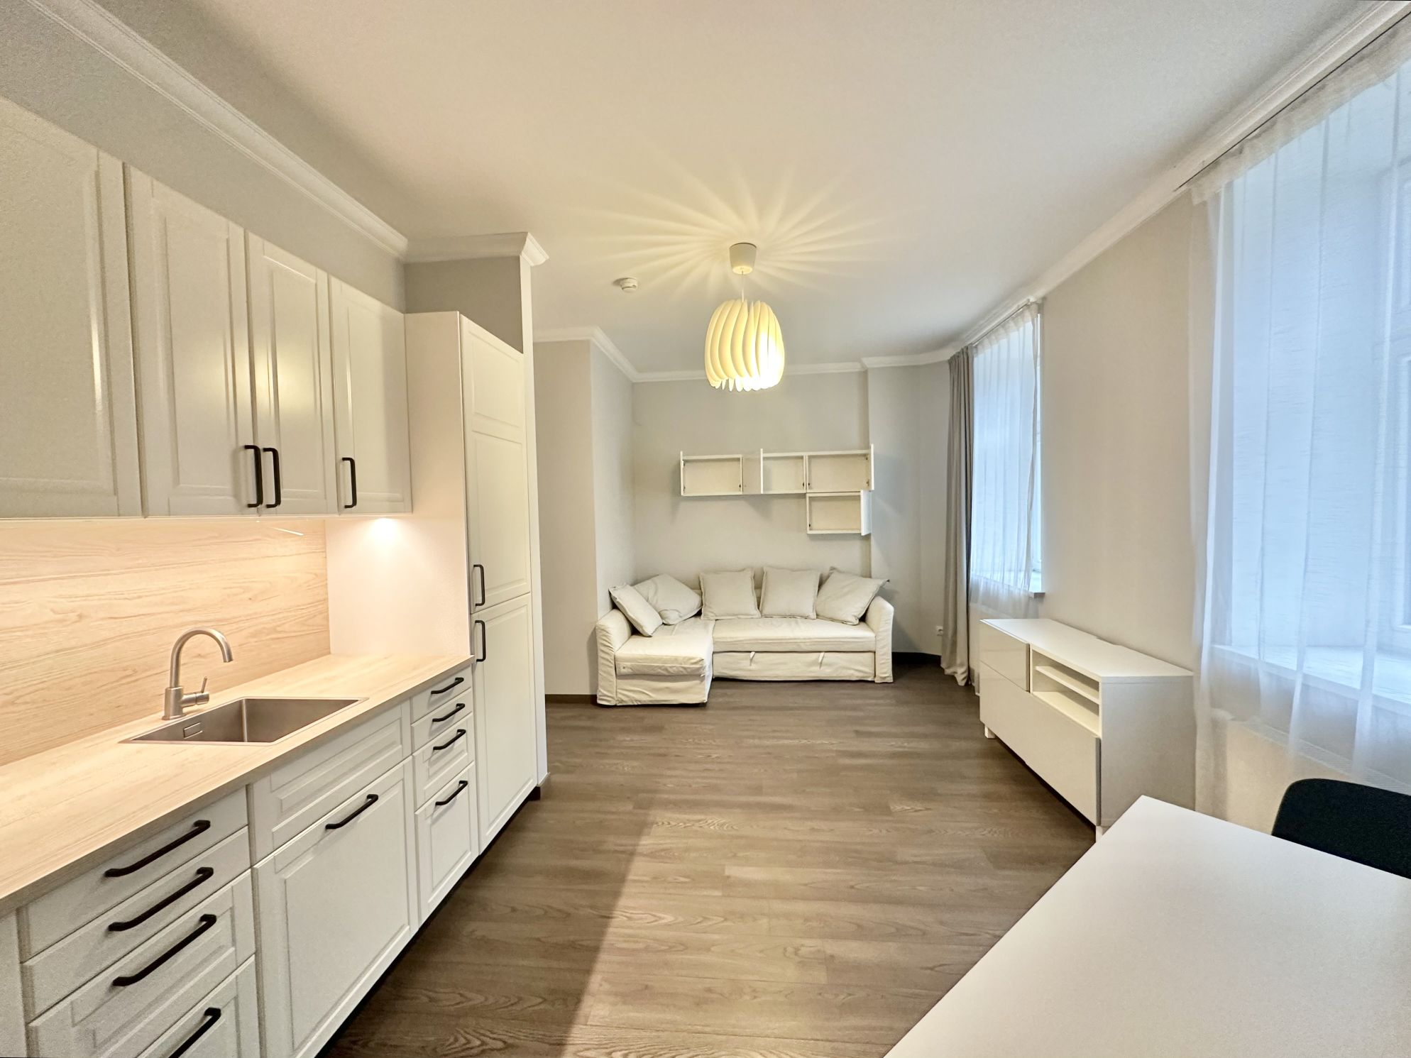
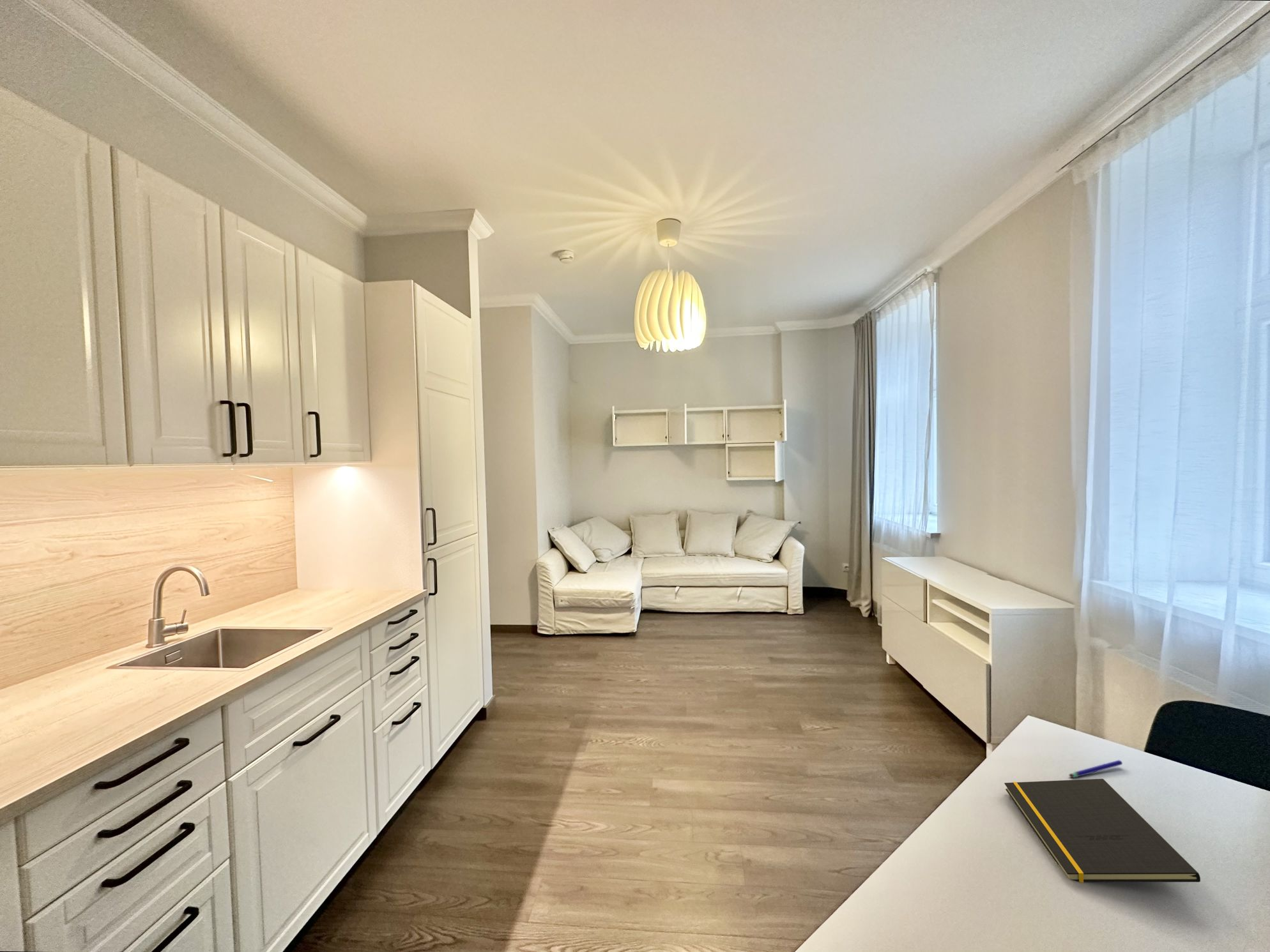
+ notepad [1004,778,1201,883]
+ pen [1069,759,1123,778]
